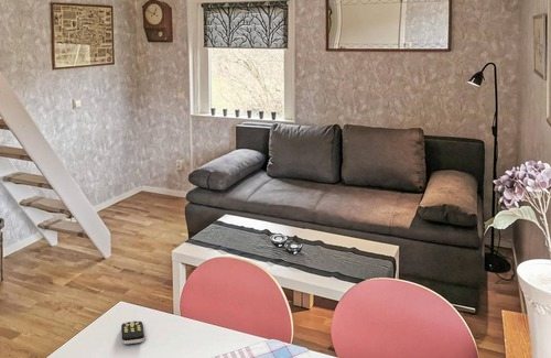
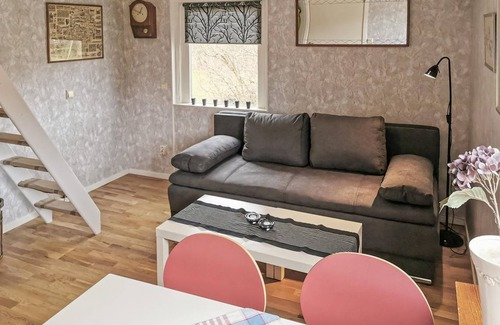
- remote control [120,319,145,345]
